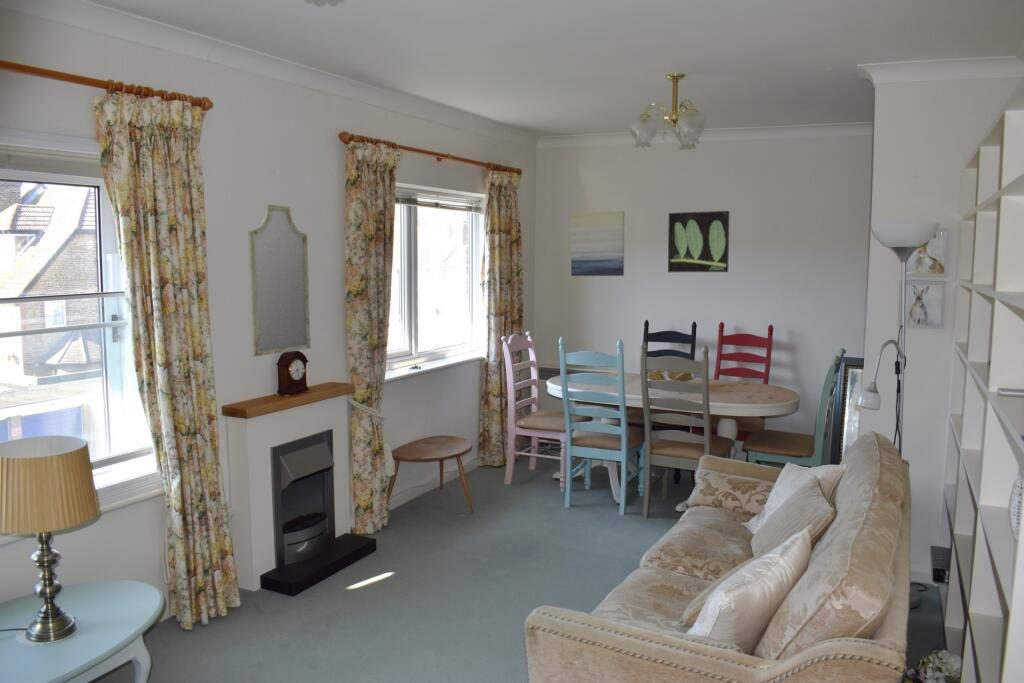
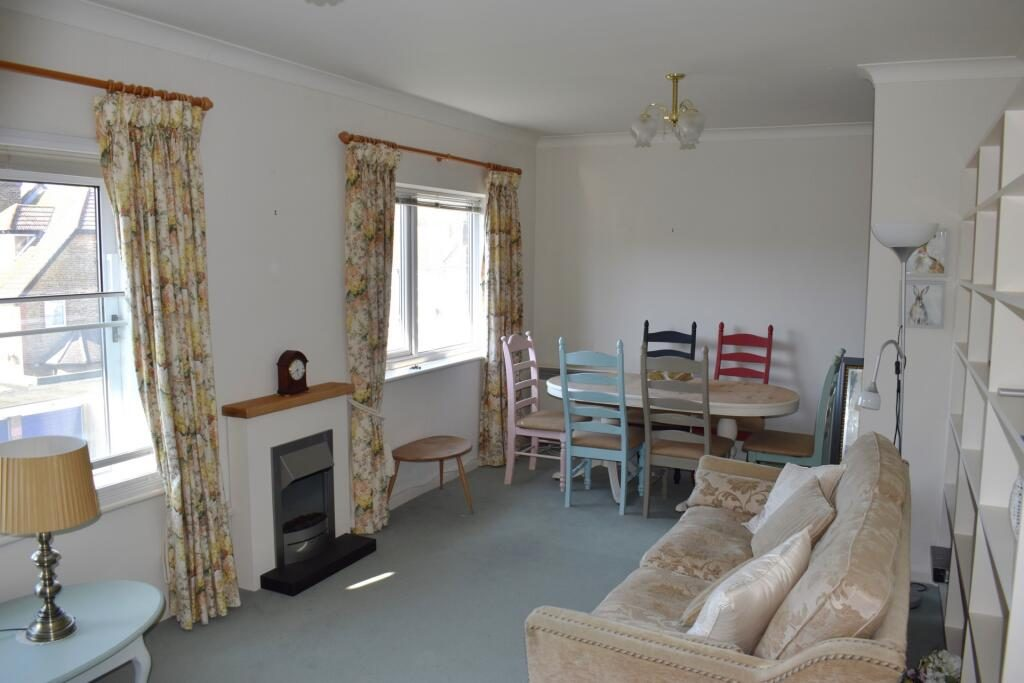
- home mirror [247,204,312,358]
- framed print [667,210,730,273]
- wall art [570,210,625,277]
